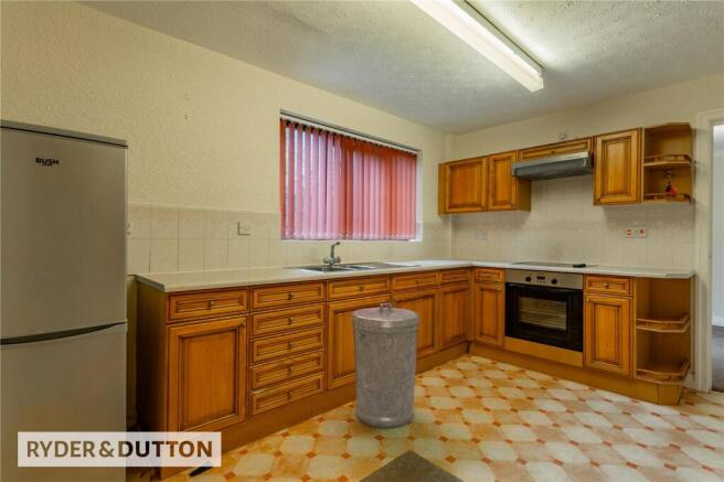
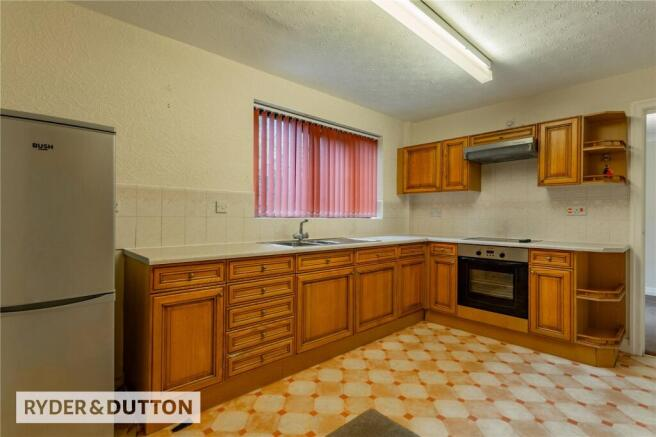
- trash can [350,301,422,429]
